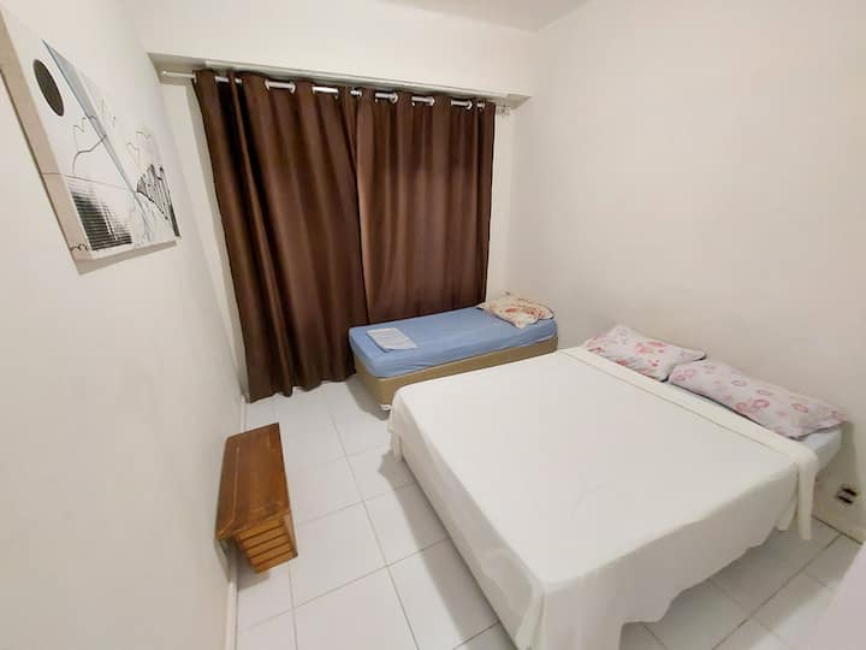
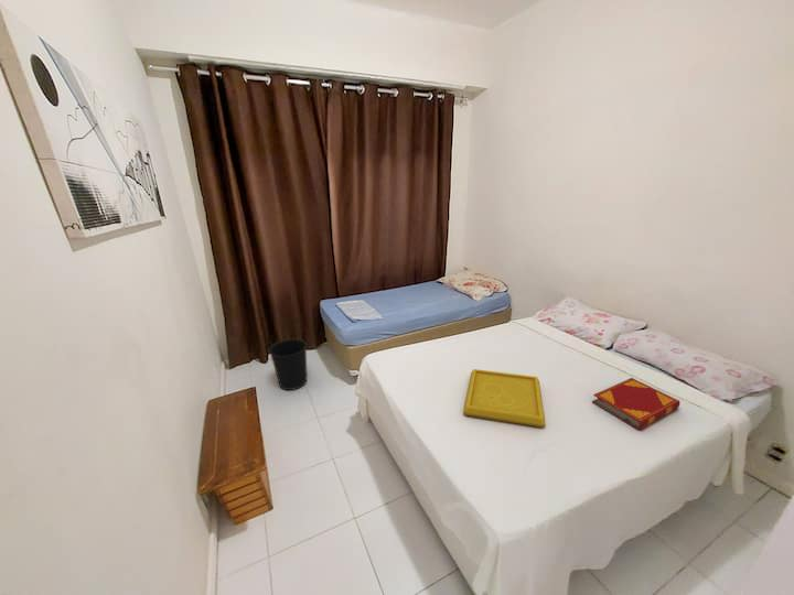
+ hardback book [591,377,682,431]
+ wastebasket [268,338,309,391]
+ serving tray [462,368,547,428]
